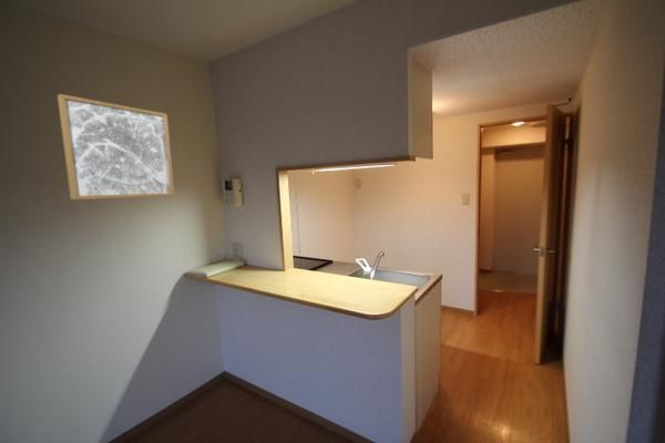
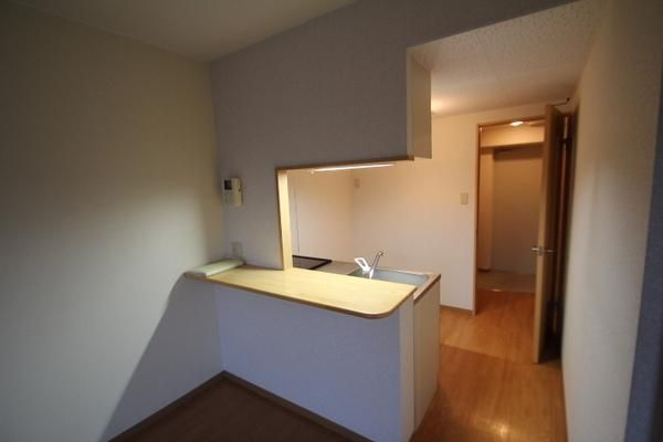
- wall art [57,93,176,200]
